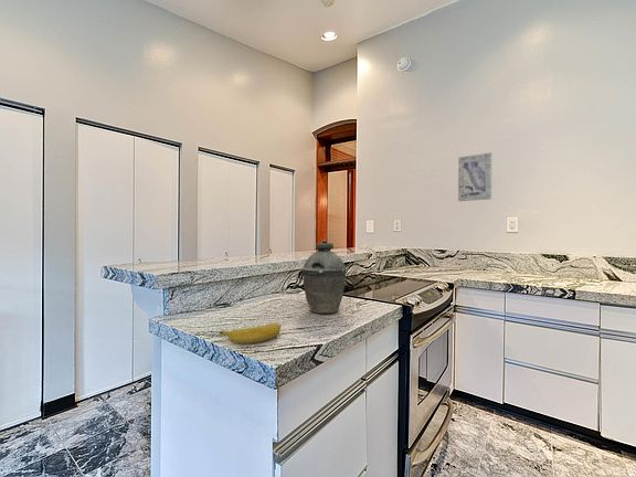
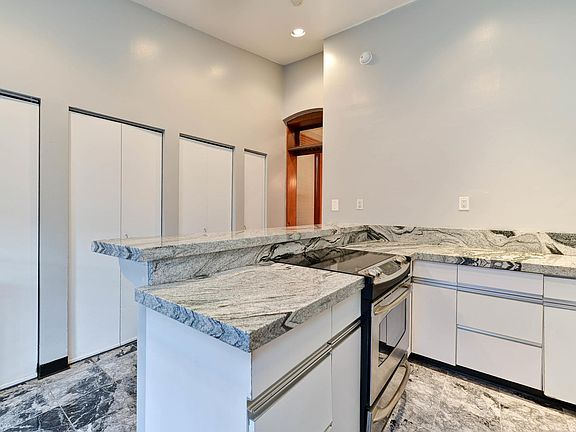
- kettle [301,239,348,315]
- wall art [457,151,492,202]
- banana [219,322,282,344]
